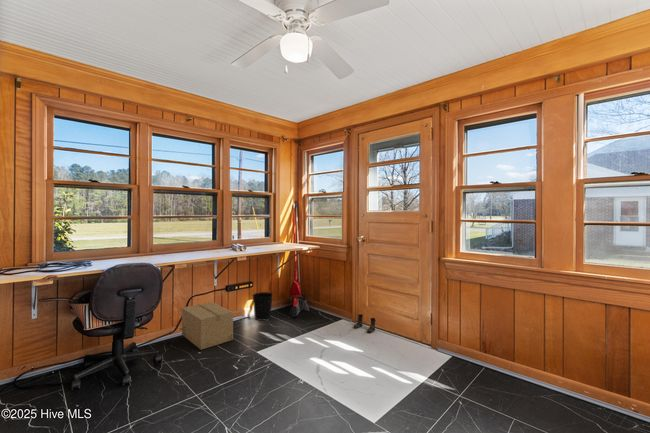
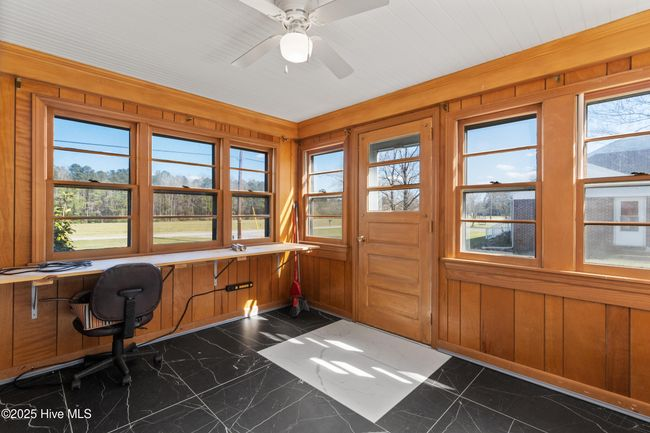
- cardboard box [181,301,234,351]
- wastebasket [251,291,274,322]
- boots [352,313,377,333]
